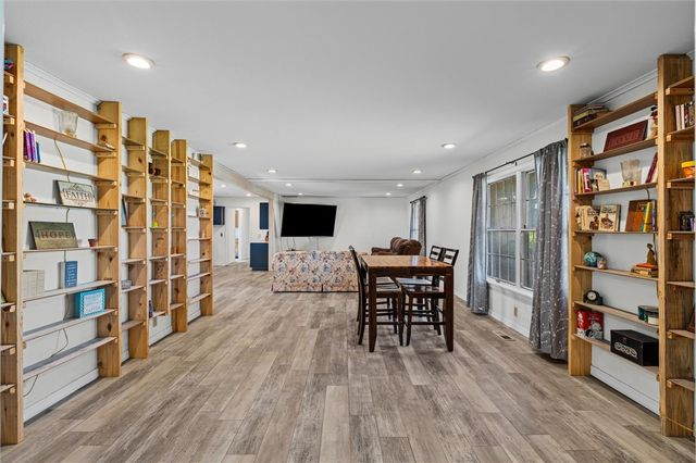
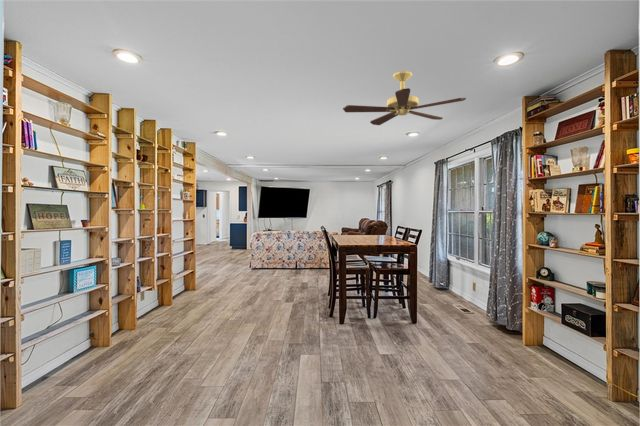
+ ceiling fan [342,70,467,126]
